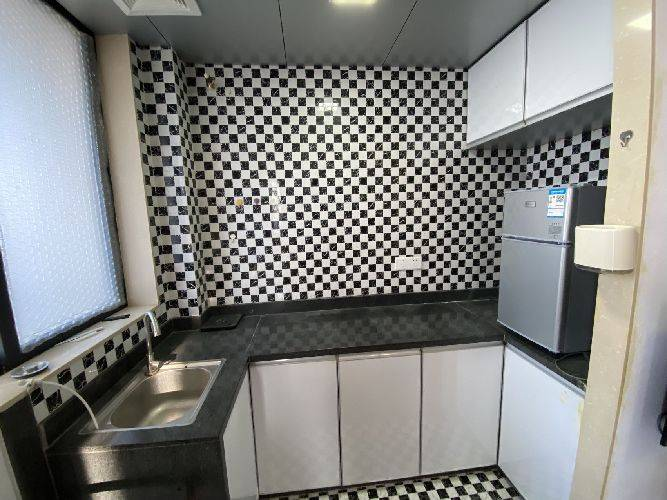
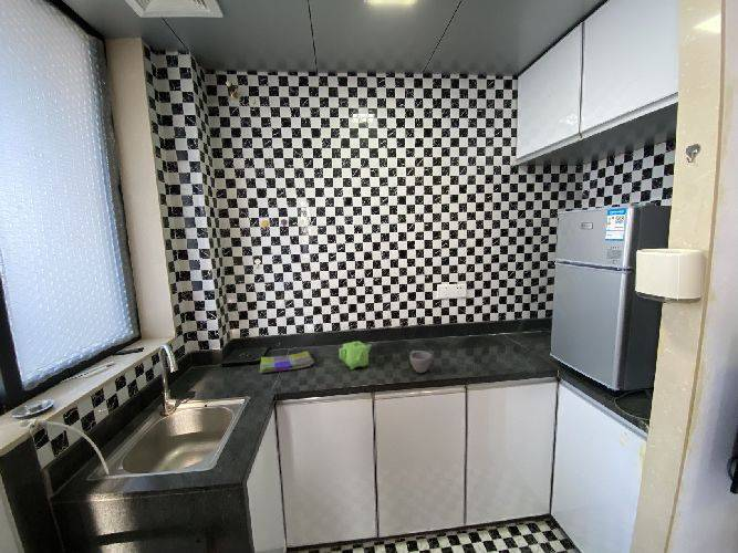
+ dish towel [259,351,315,374]
+ cup [409,349,433,374]
+ teapot [339,341,373,371]
